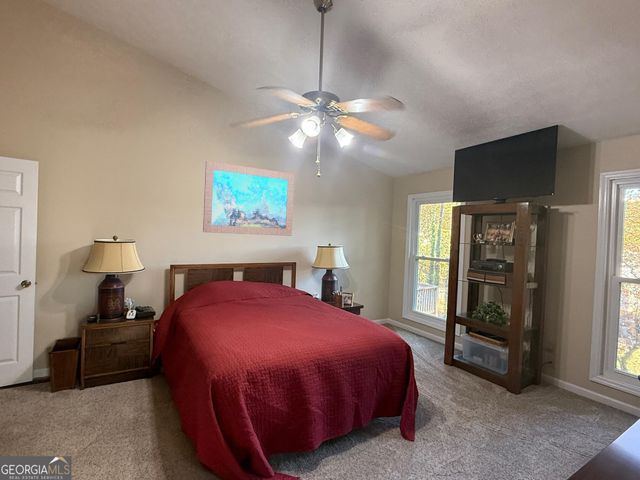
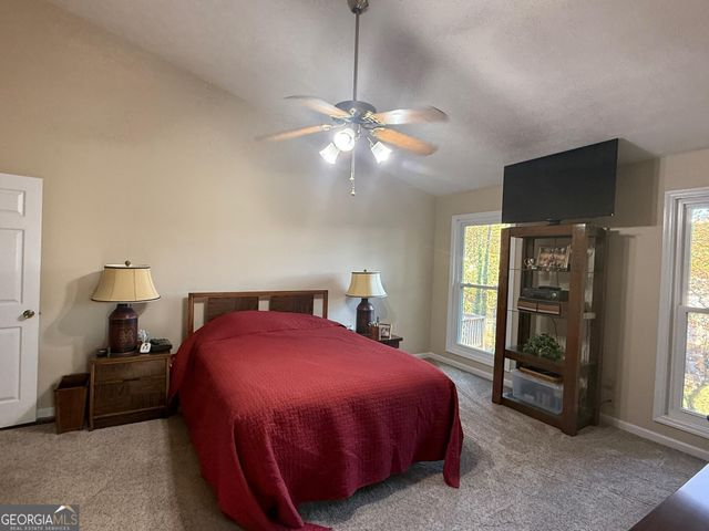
- wall art [202,160,295,237]
